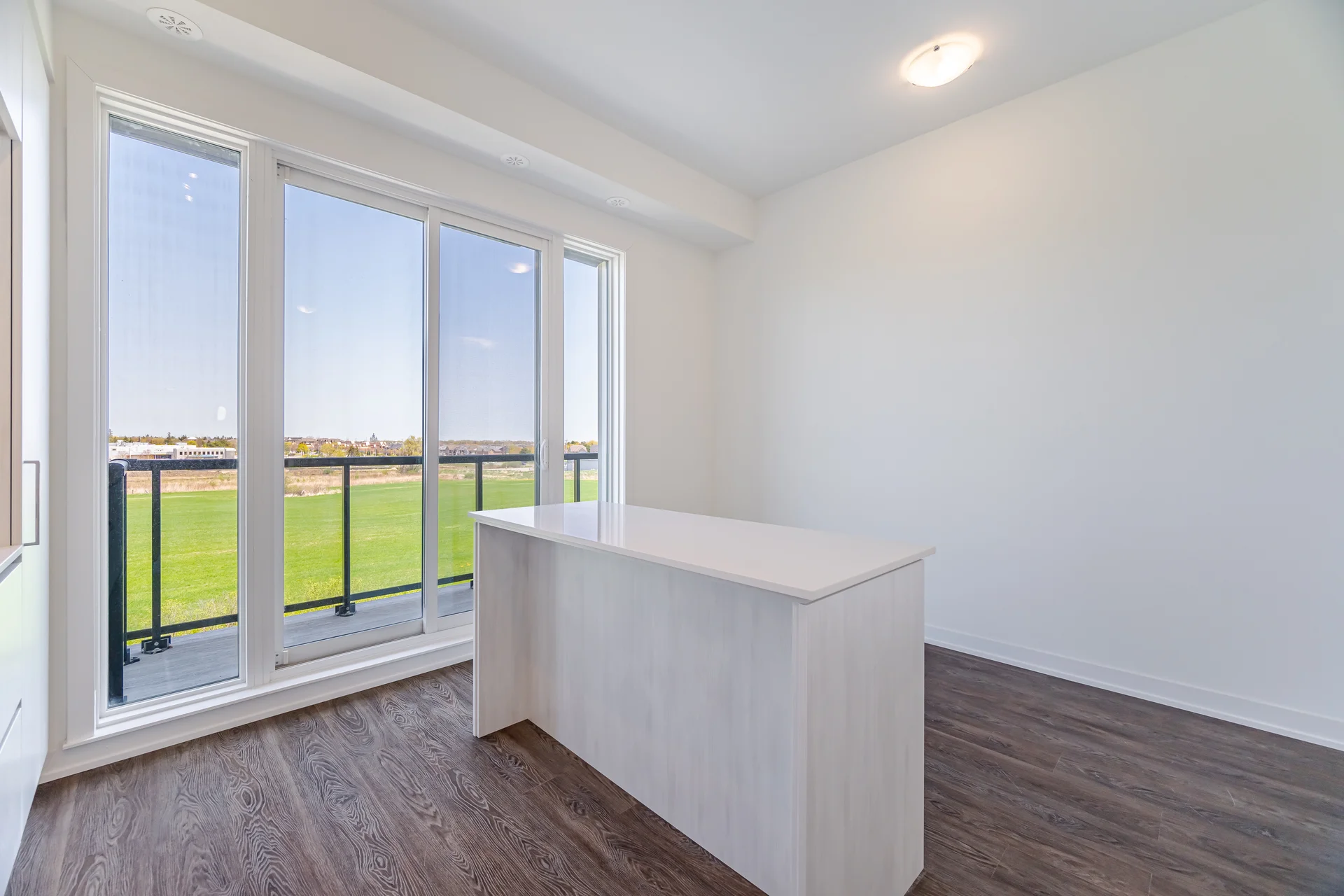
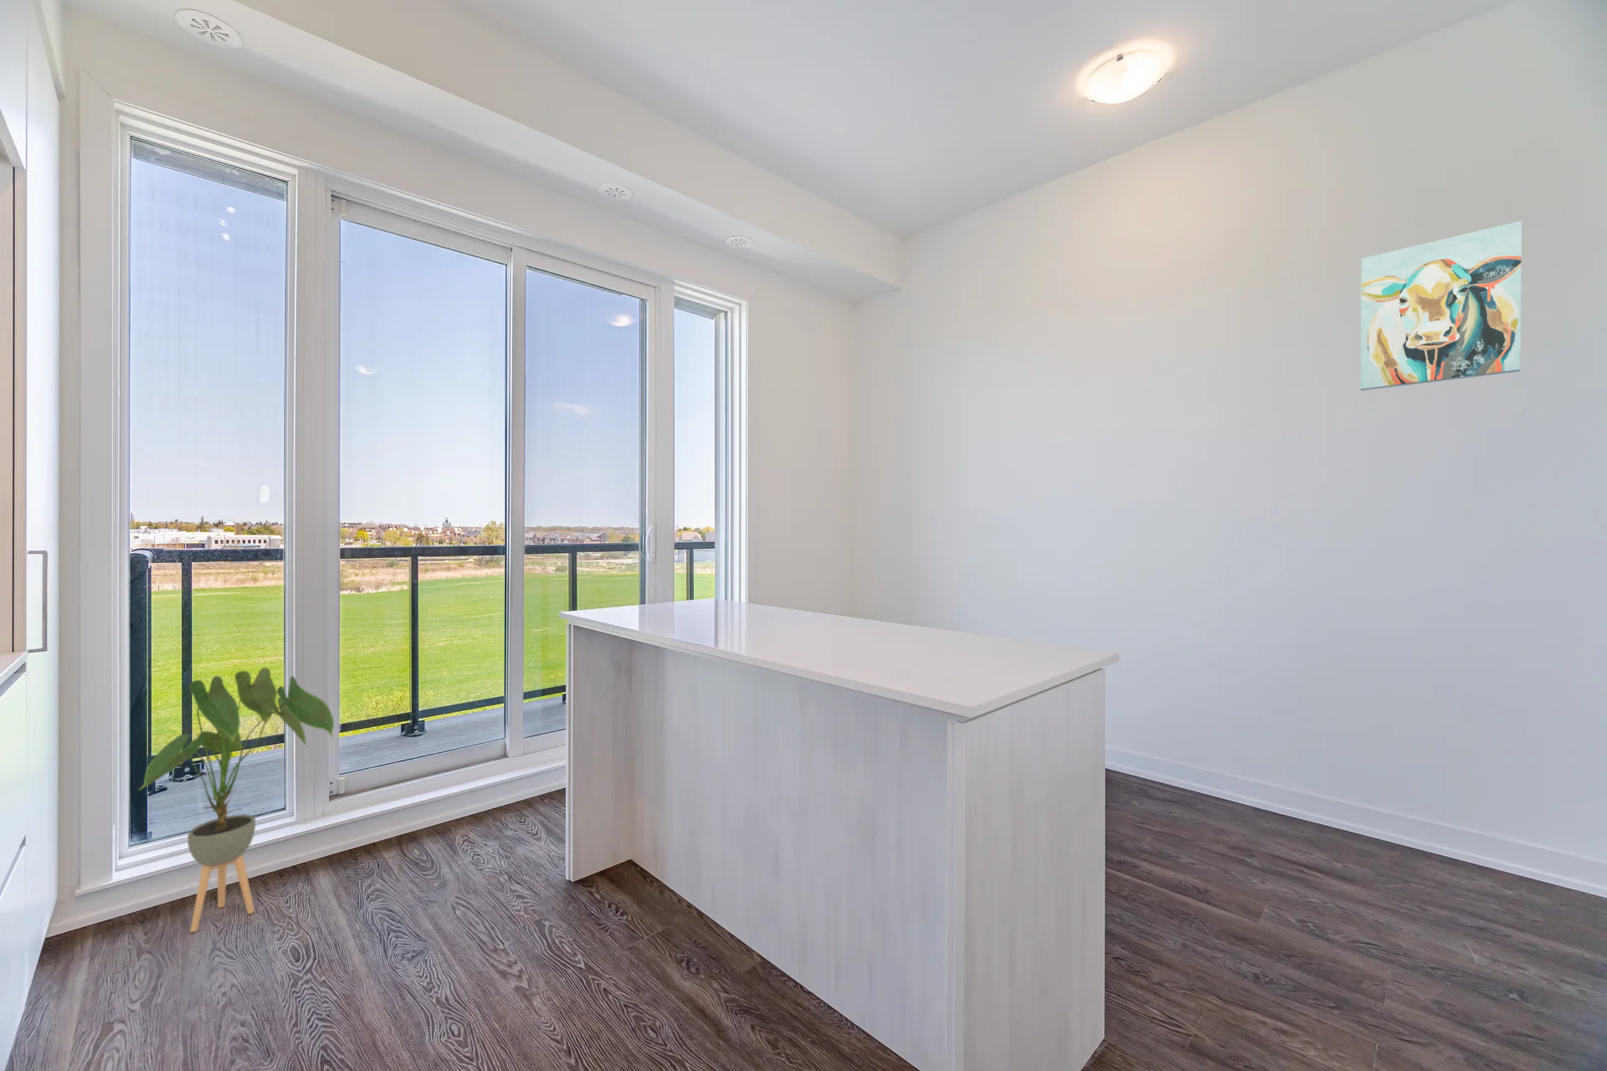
+ house plant [139,667,335,932]
+ wall art [1359,220,1522,392]
